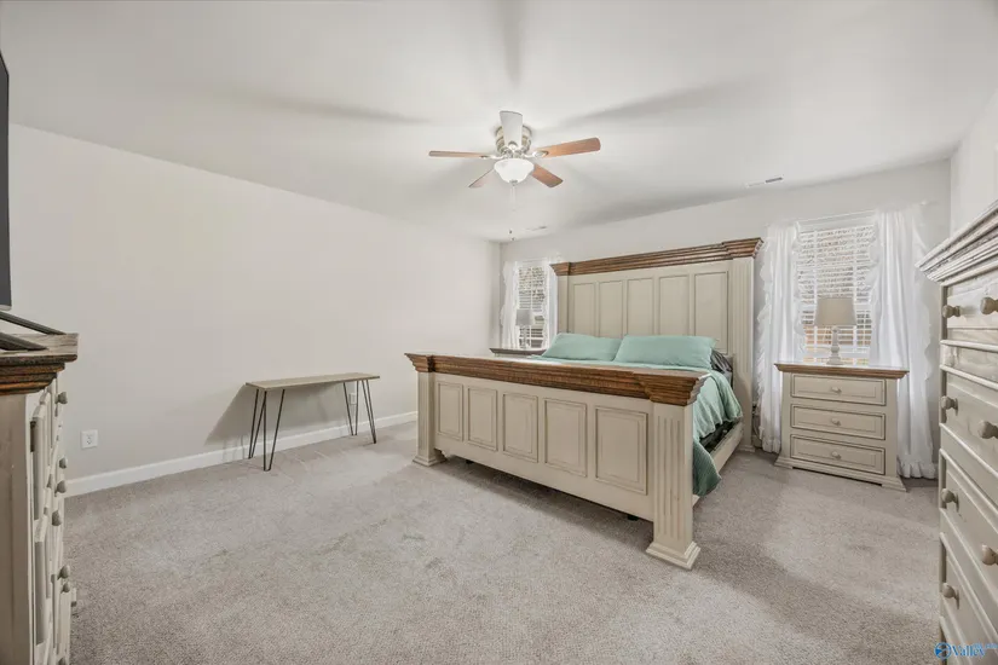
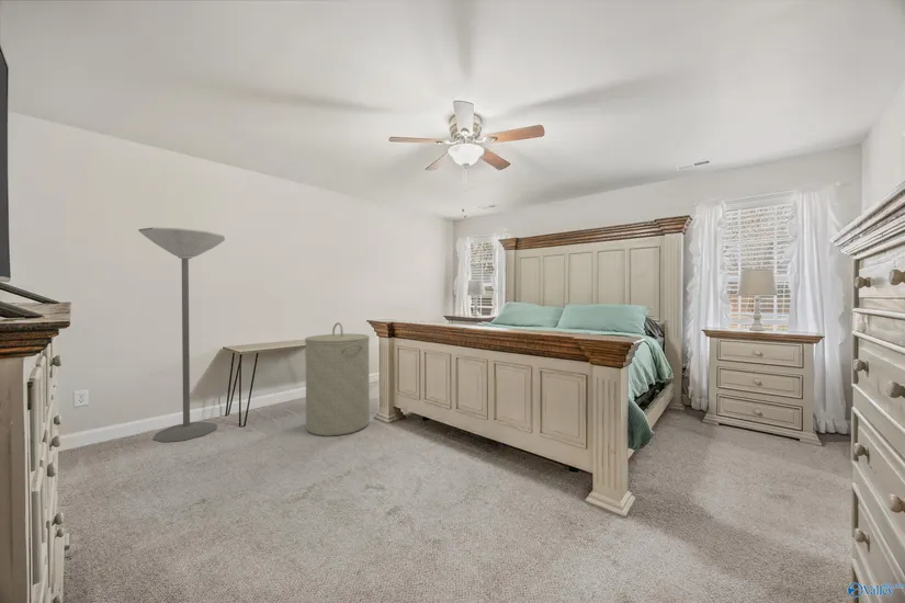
+ laundry hamper [304,321,371,437]
+ floor lamp [137,226,226,443]
